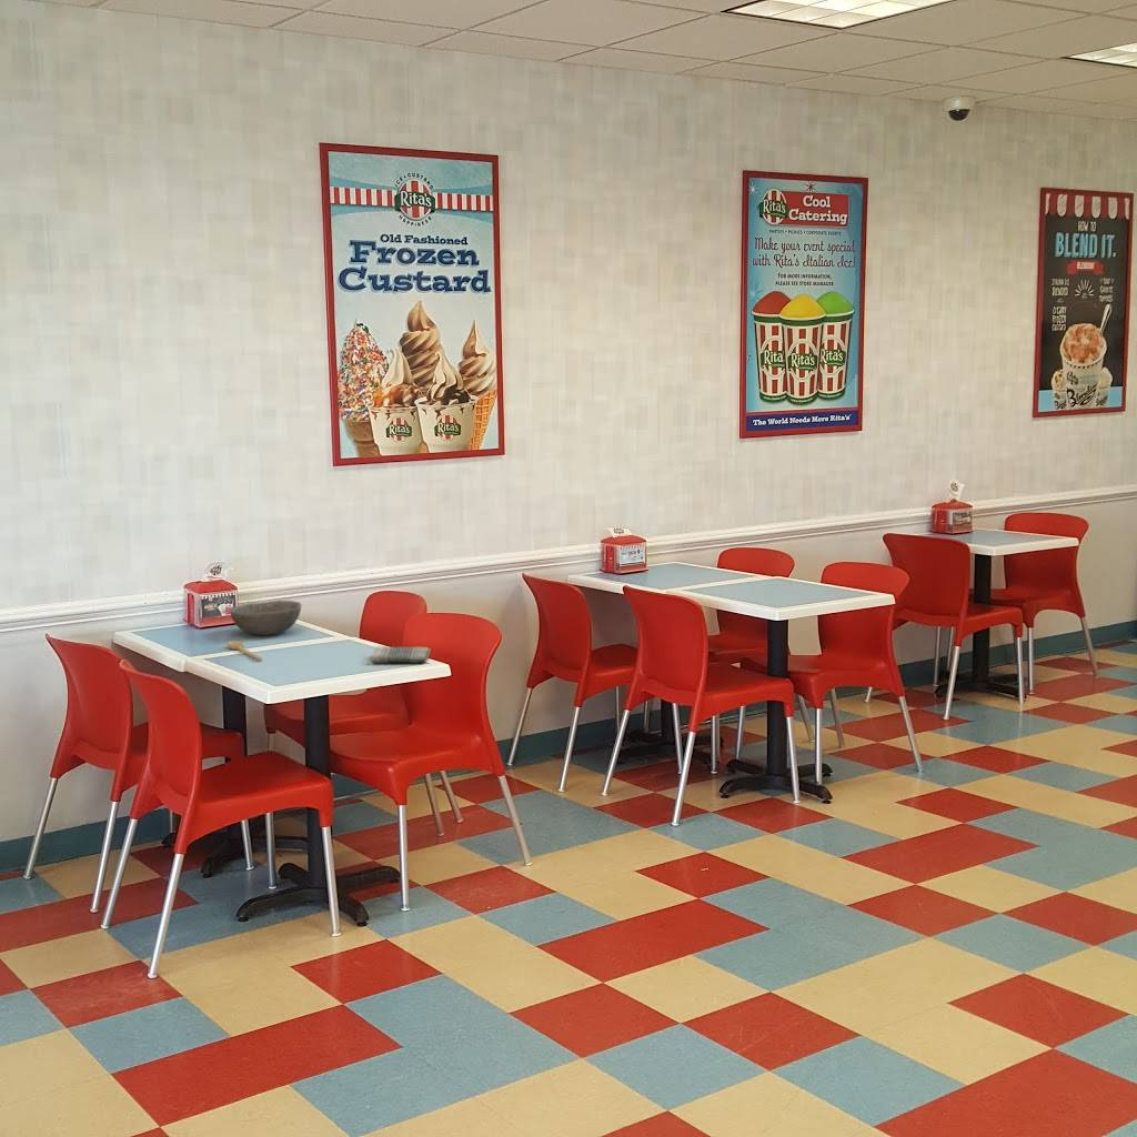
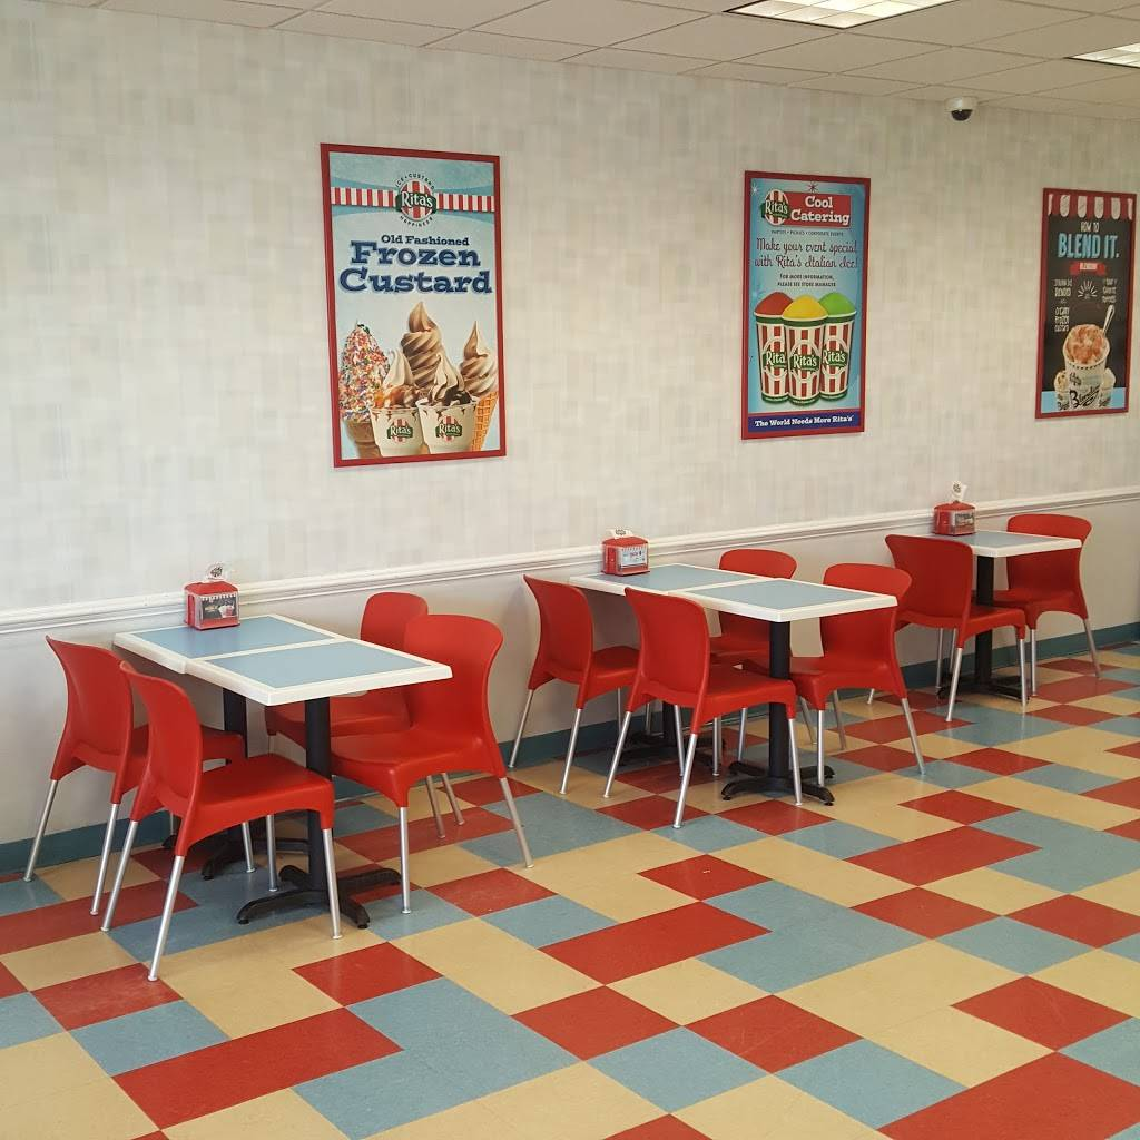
- dish towel [370,644,432,664]
- bowl [229,600,302,636]
- spoon [227,641,263,662]
